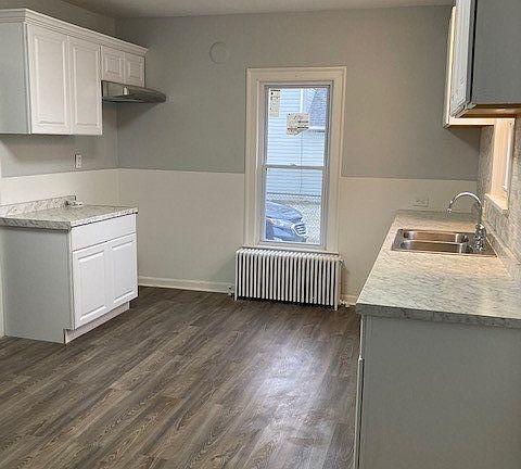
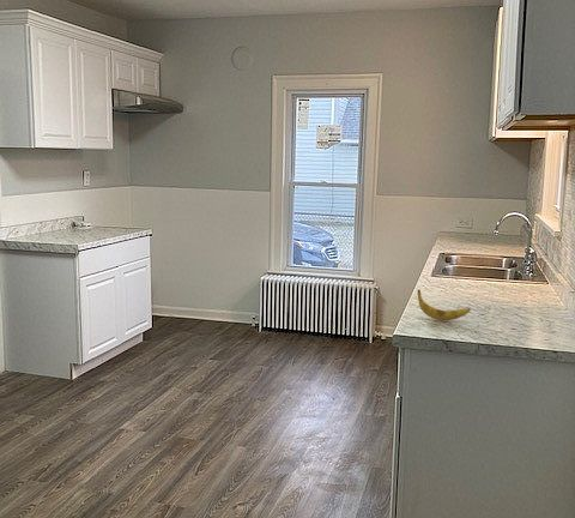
+ banana [417,289,472,321]
